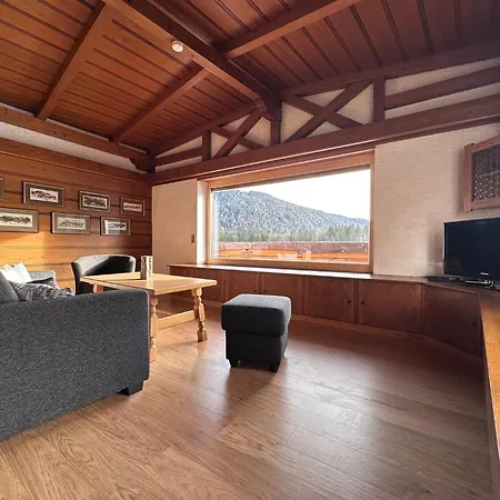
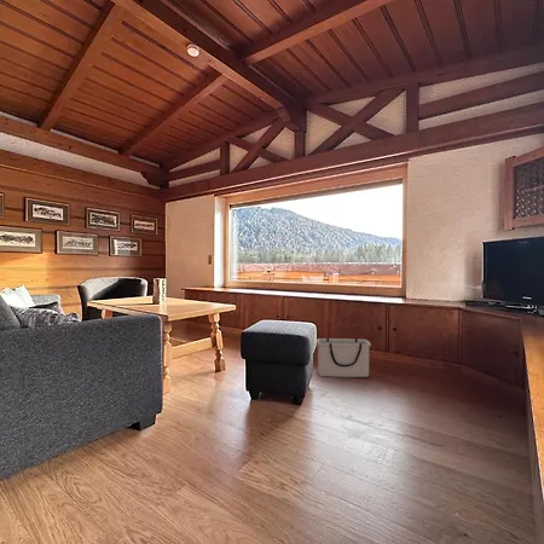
+ storage bin [316,337,372,378]
